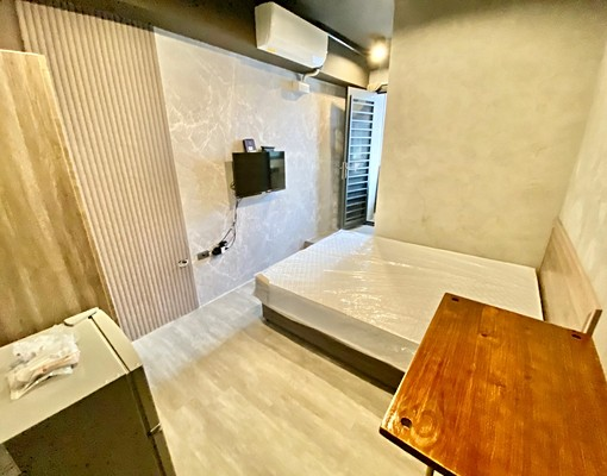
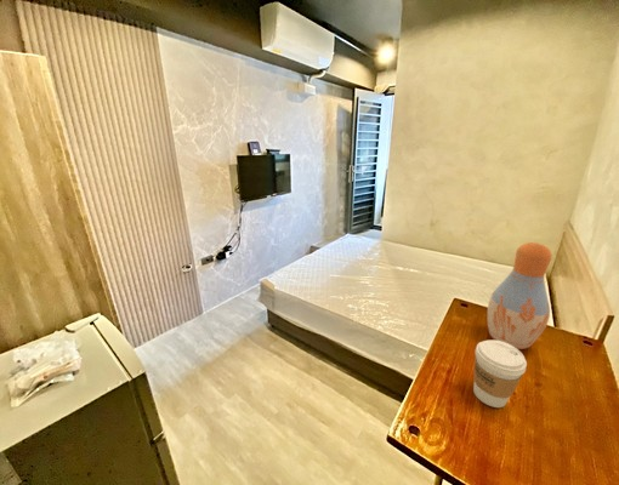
+ vase [487,241,553,350]
+ coffee cup [472,338,528,409]
